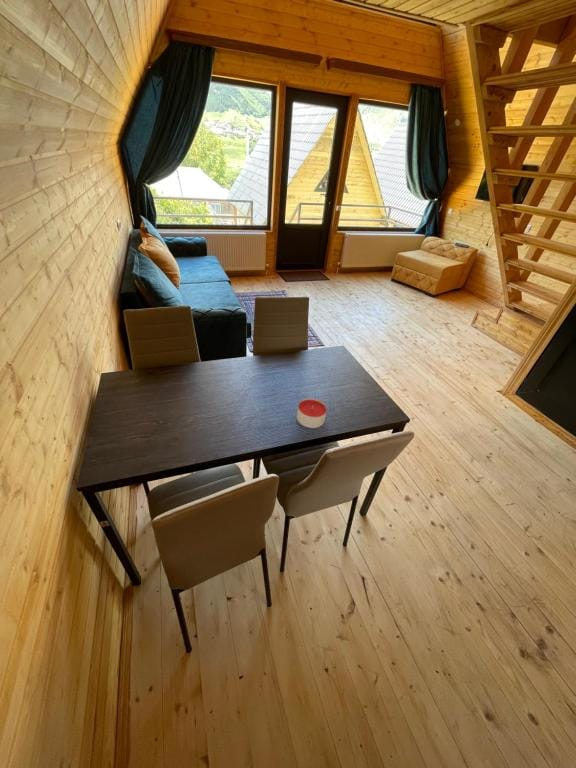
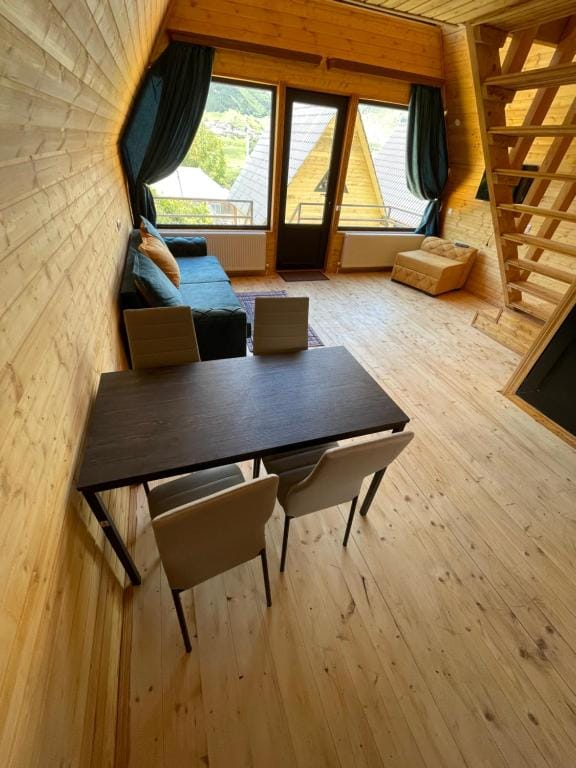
- candle [296,397,328,429]
